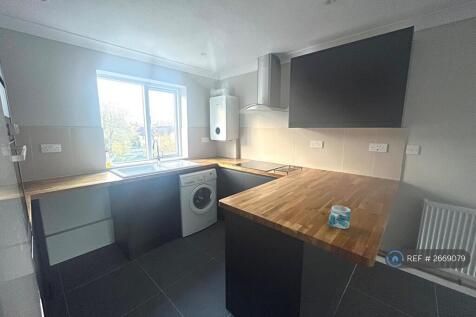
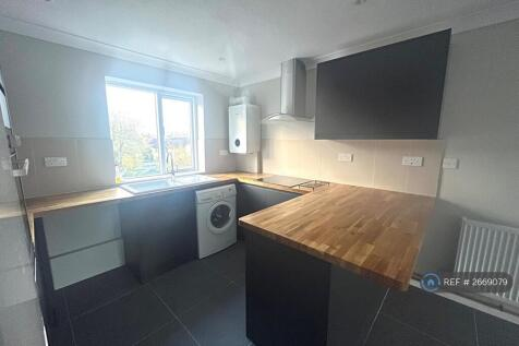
- mug [328,205,352,230]
